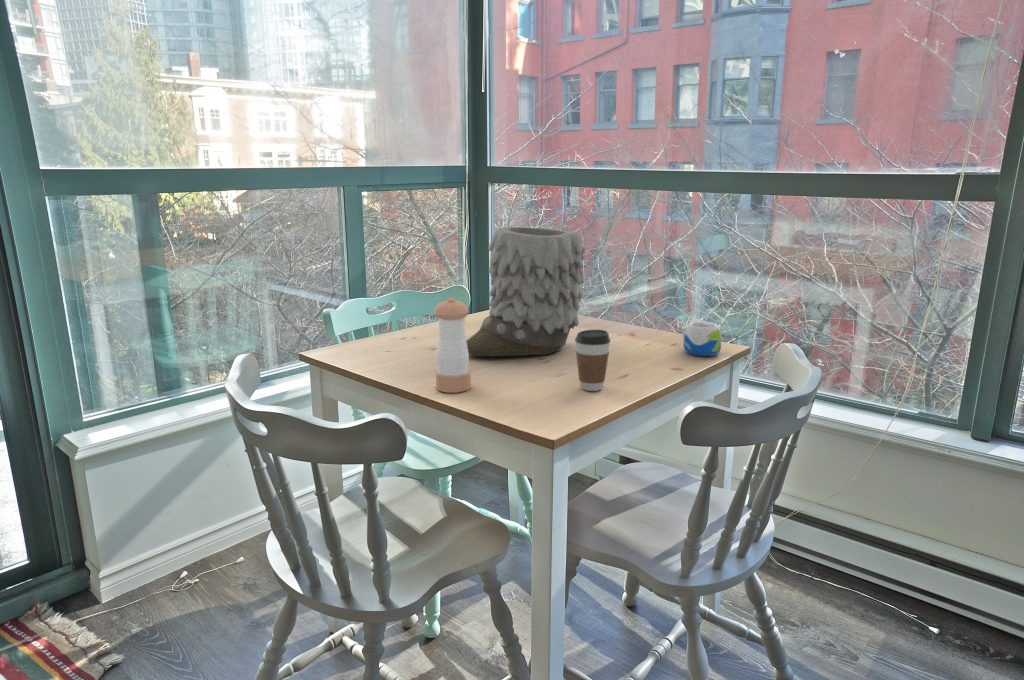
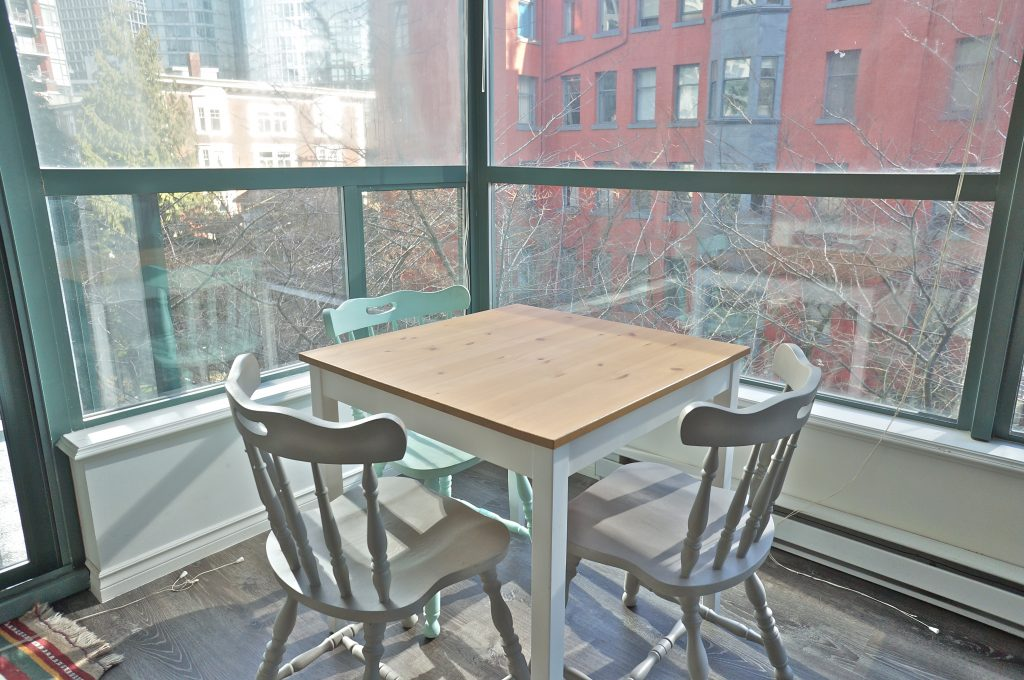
- coffee cup [574,329,612,392]
- vase [466,226,586,357]
- mug [681,317,722,357]
- pepper shaker [433,296,472,394]
